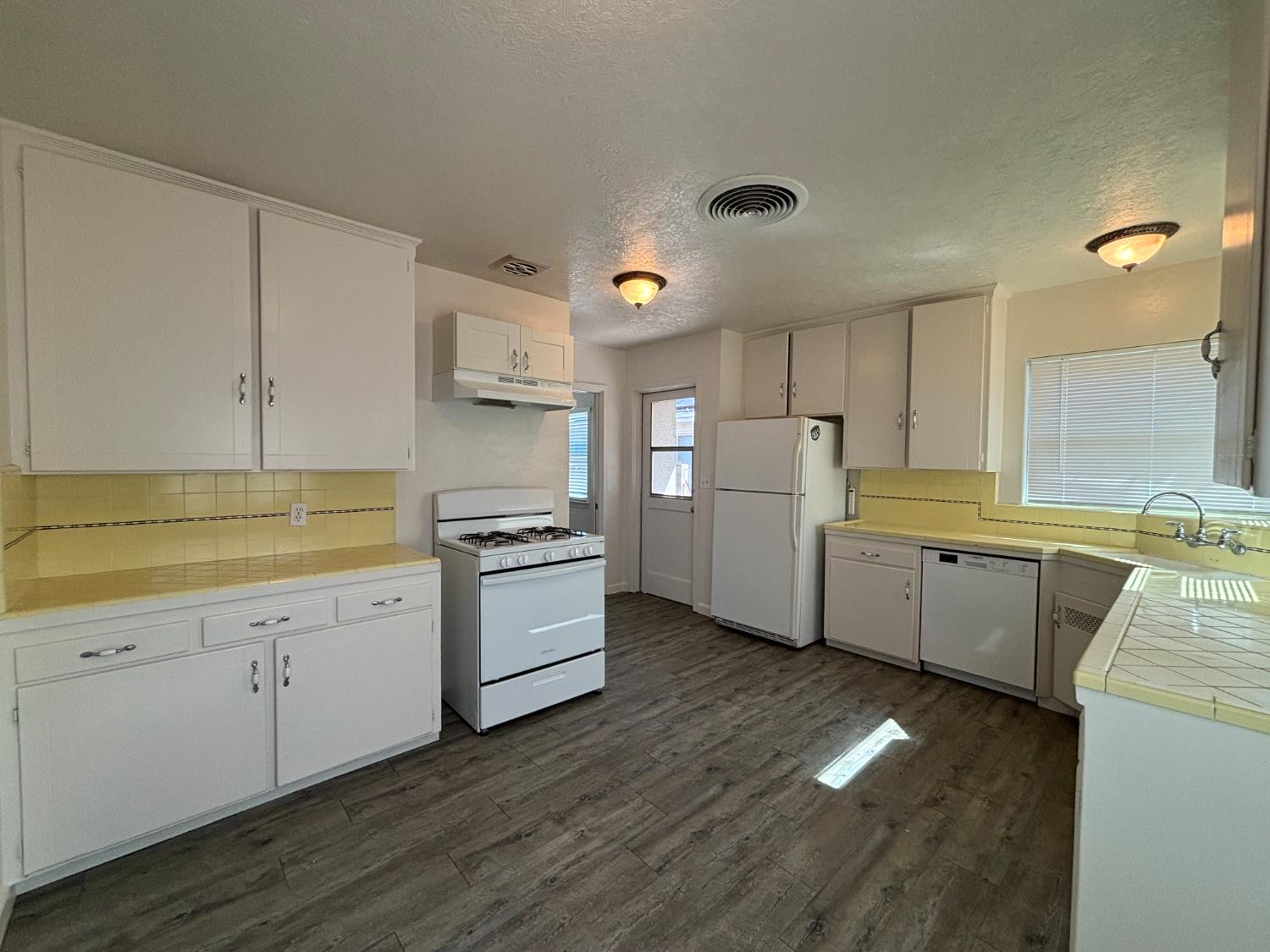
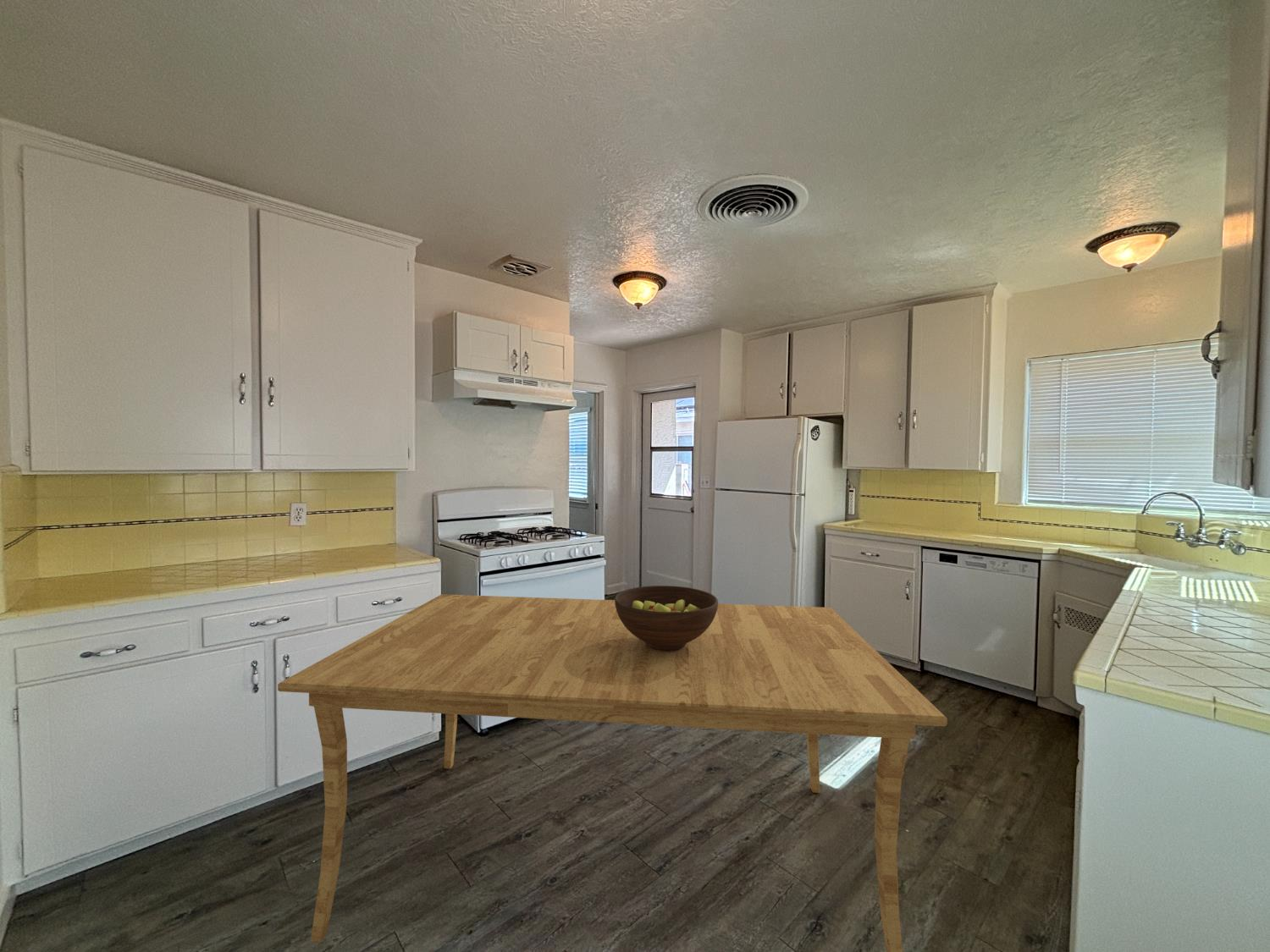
+ dining table [277,593,948,952]
+ fruit bowl [614,585,719,651]
